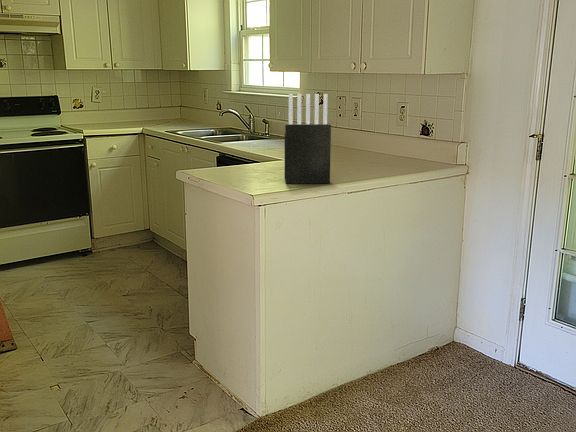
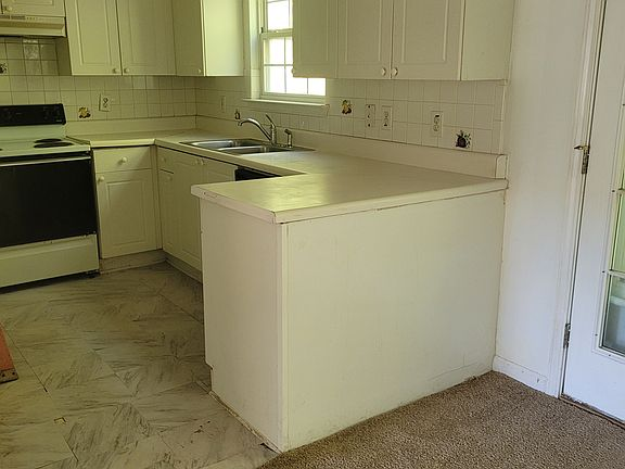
- knife block [284,93,332,185]
